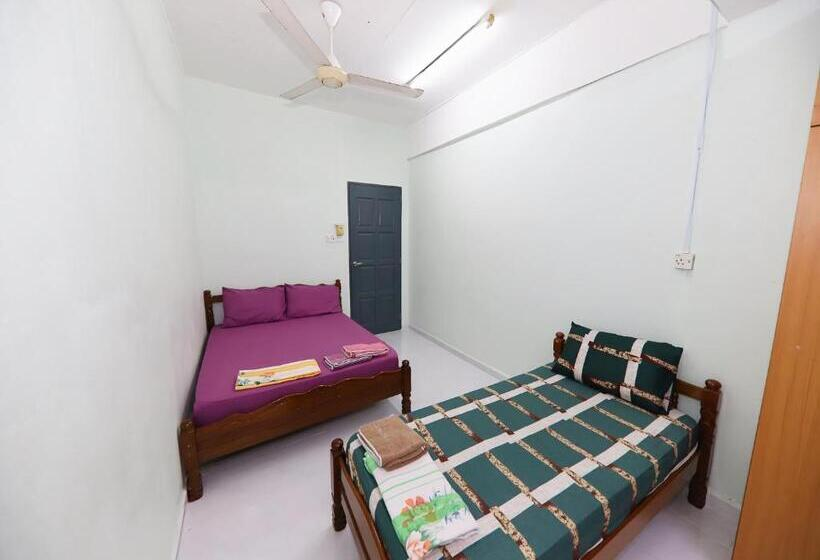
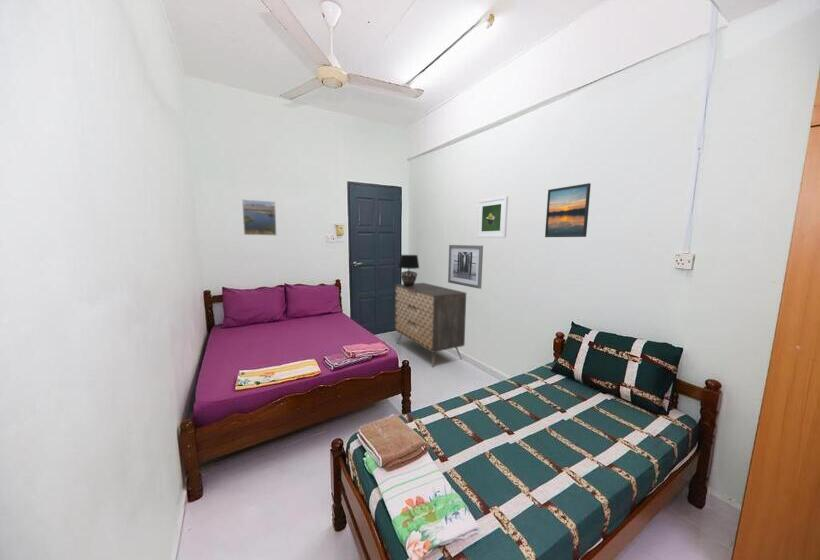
+ dresser [394,282,467,367]
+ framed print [544,182,592,238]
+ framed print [241,199,278,236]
+ table lamp [398,254,420,287]
+ wall art [447,244,484,290]
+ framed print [476,195,509,239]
